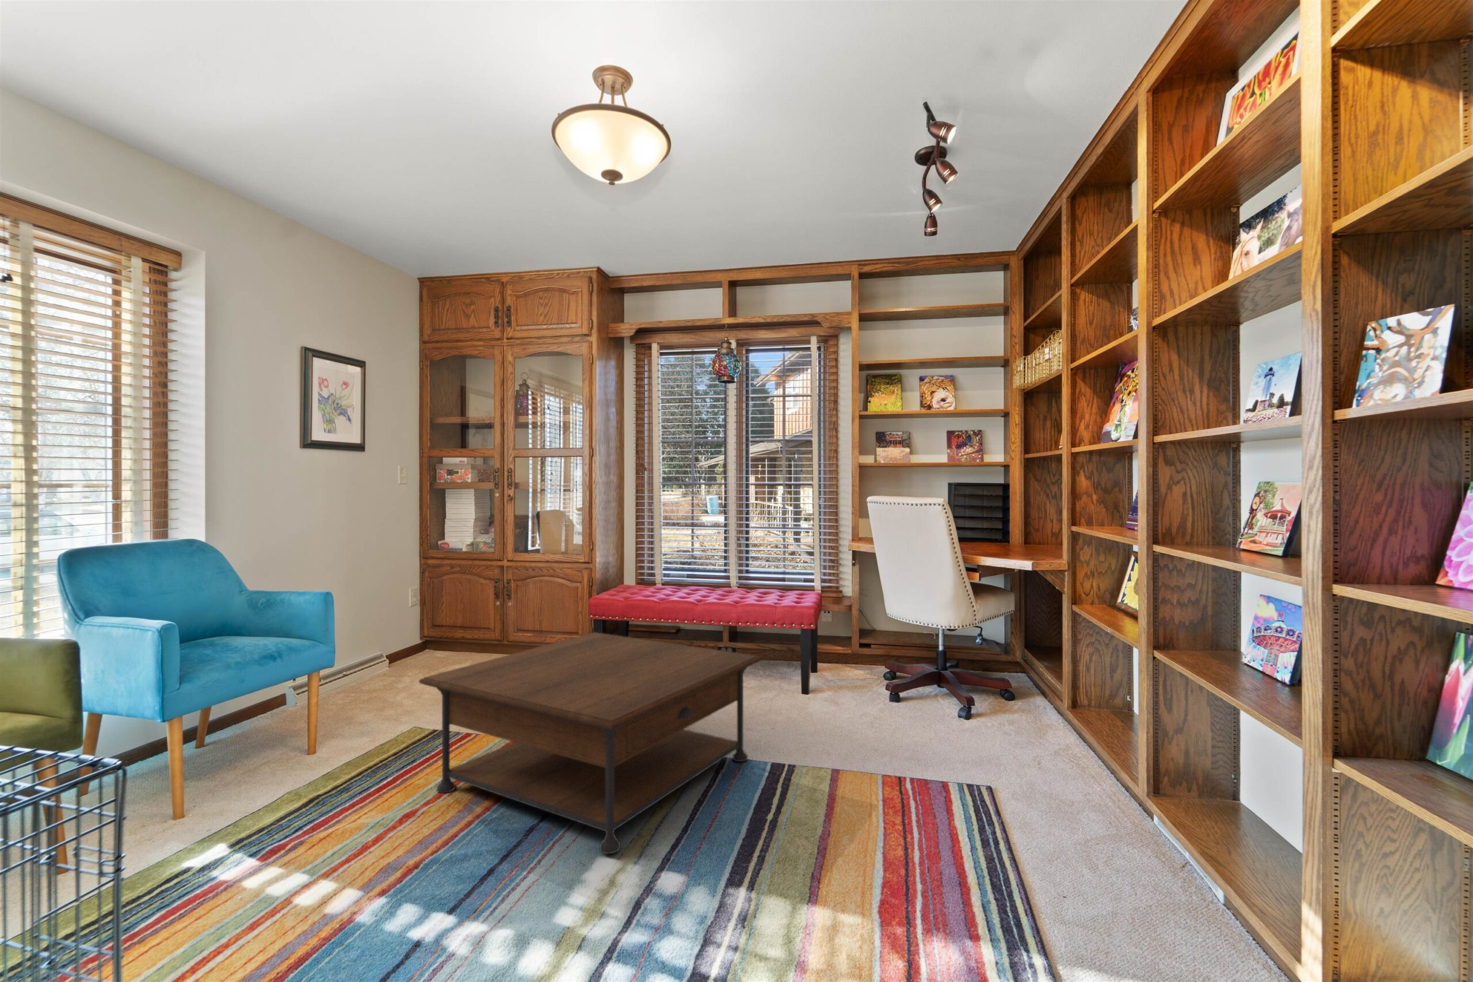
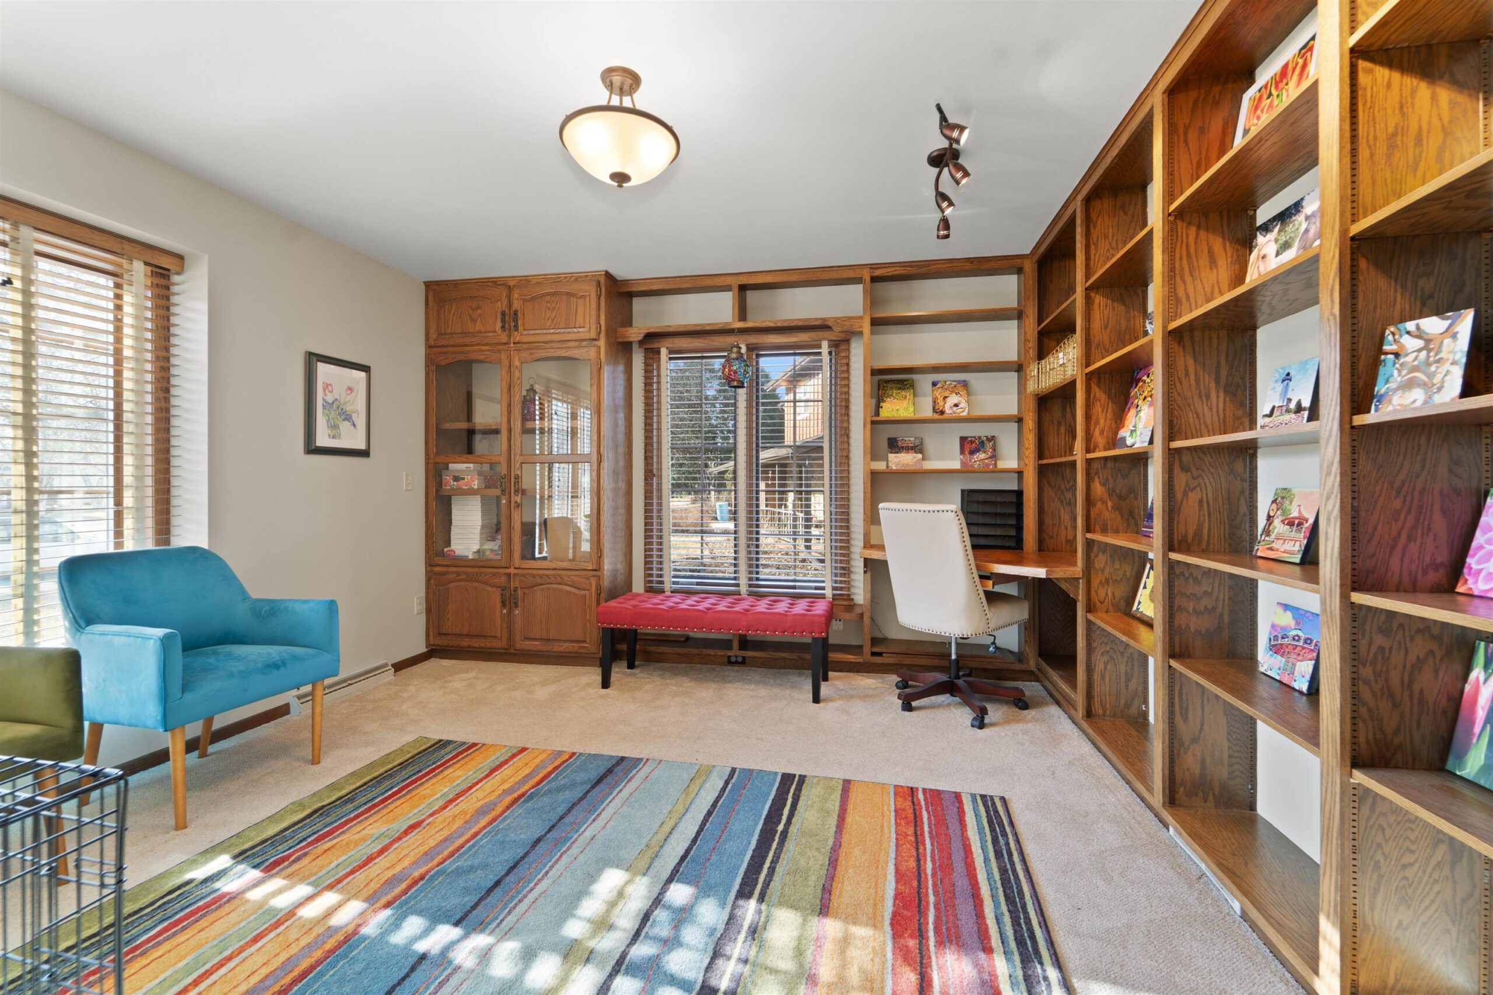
- coffee table [419,631,763,854]
